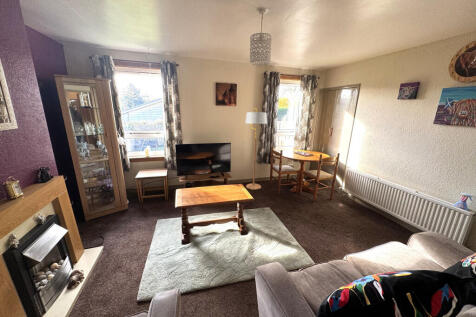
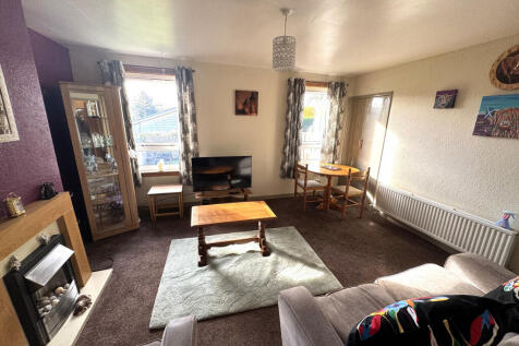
- floor lamp [245,107,268,191]
